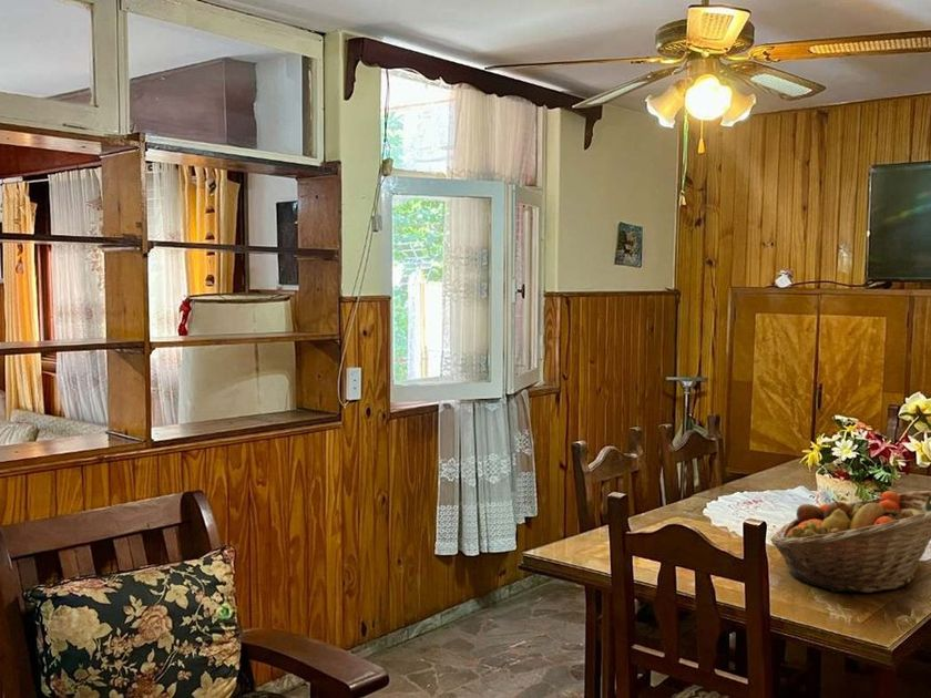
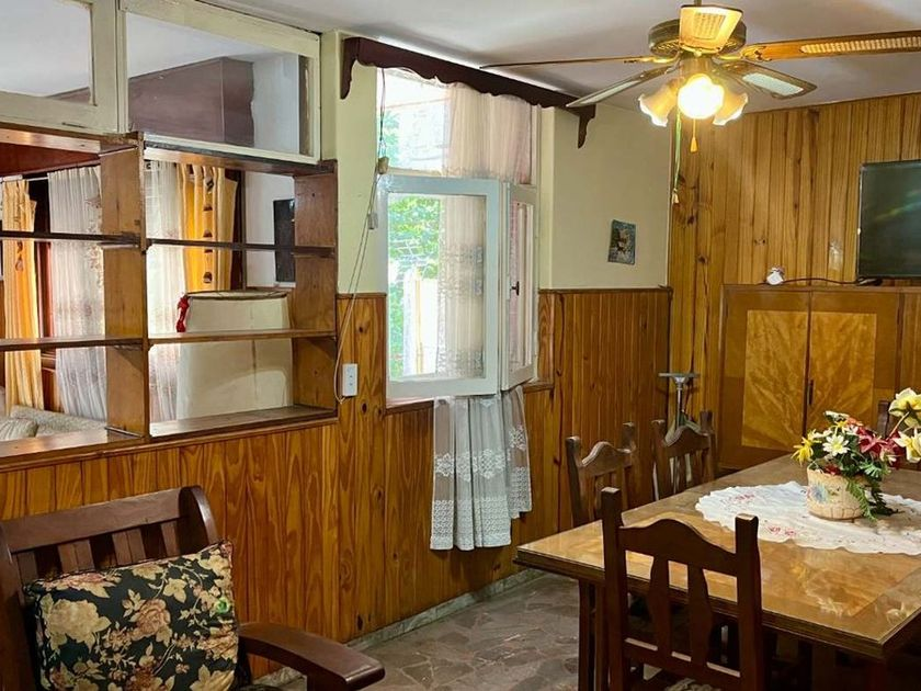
- fruit basket [769,490,931,594]
